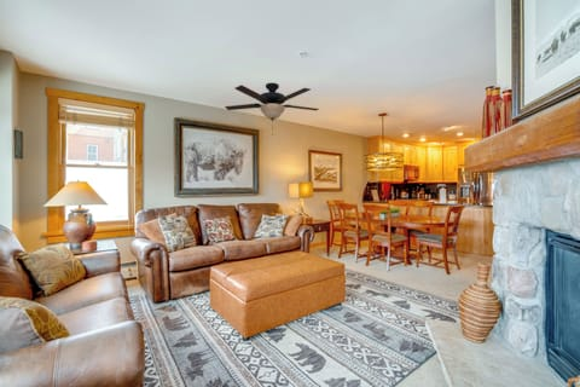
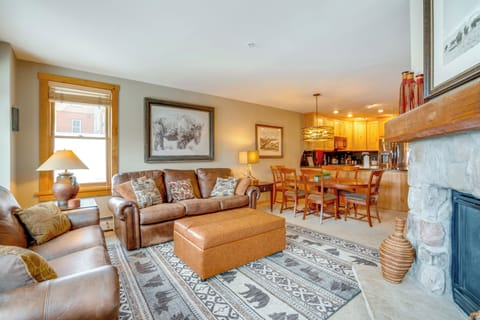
- ceiling fan [224,81,320,137]
